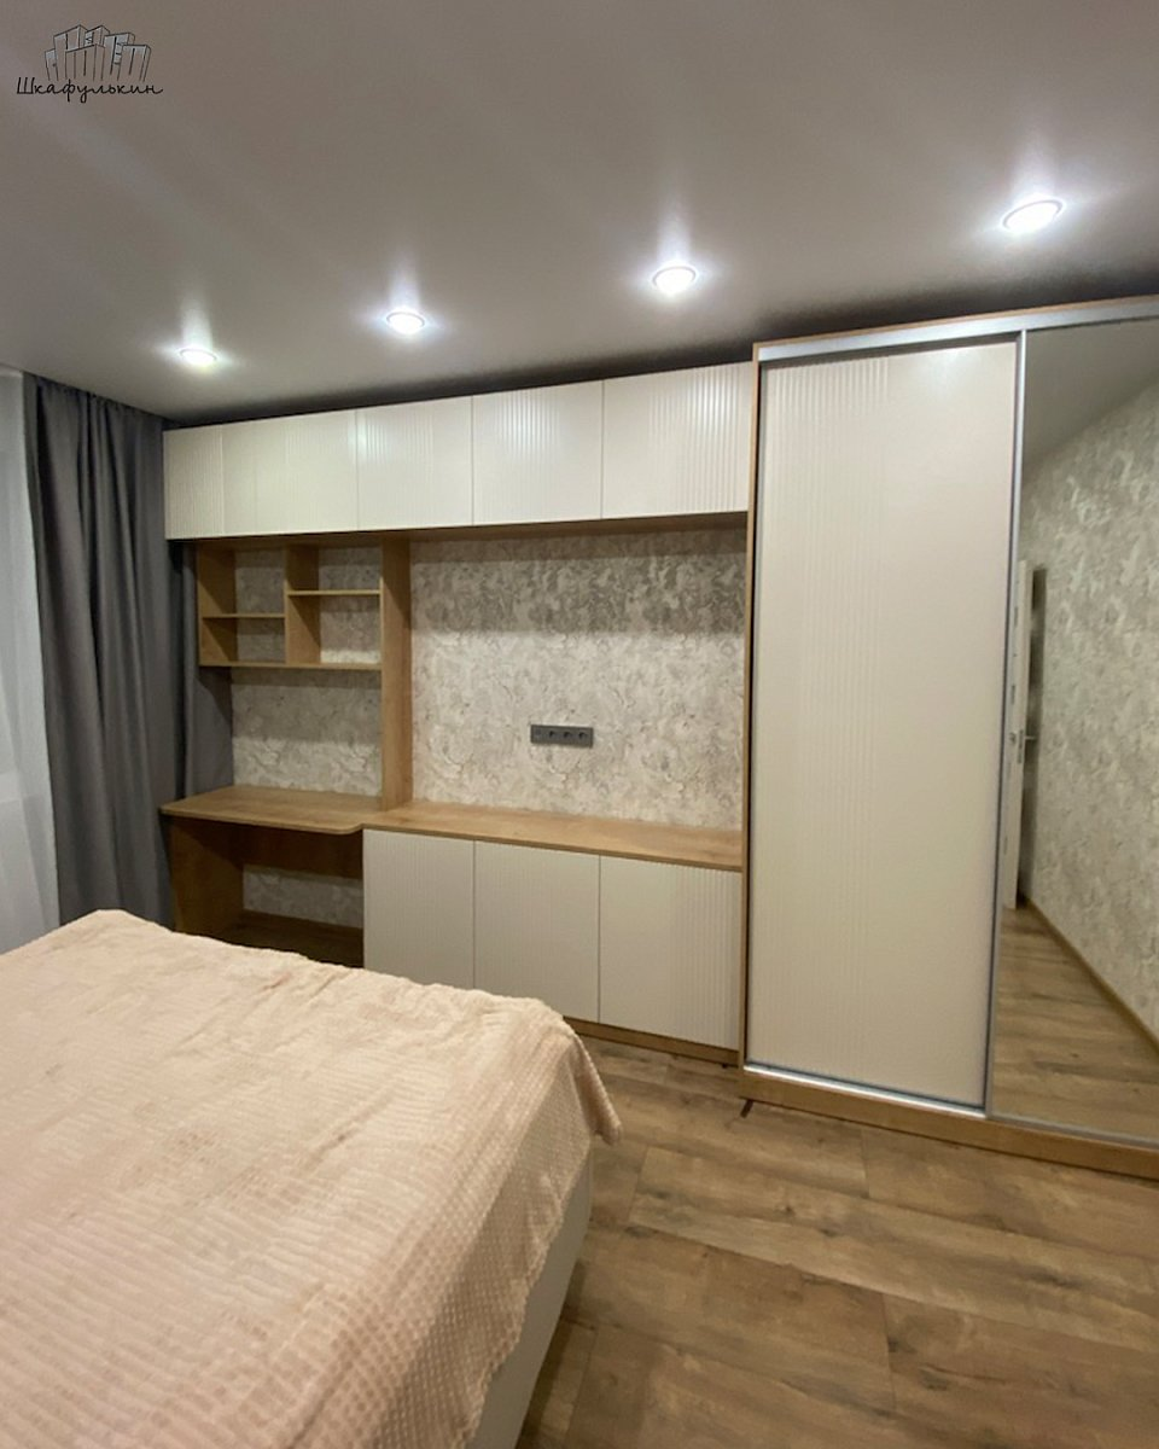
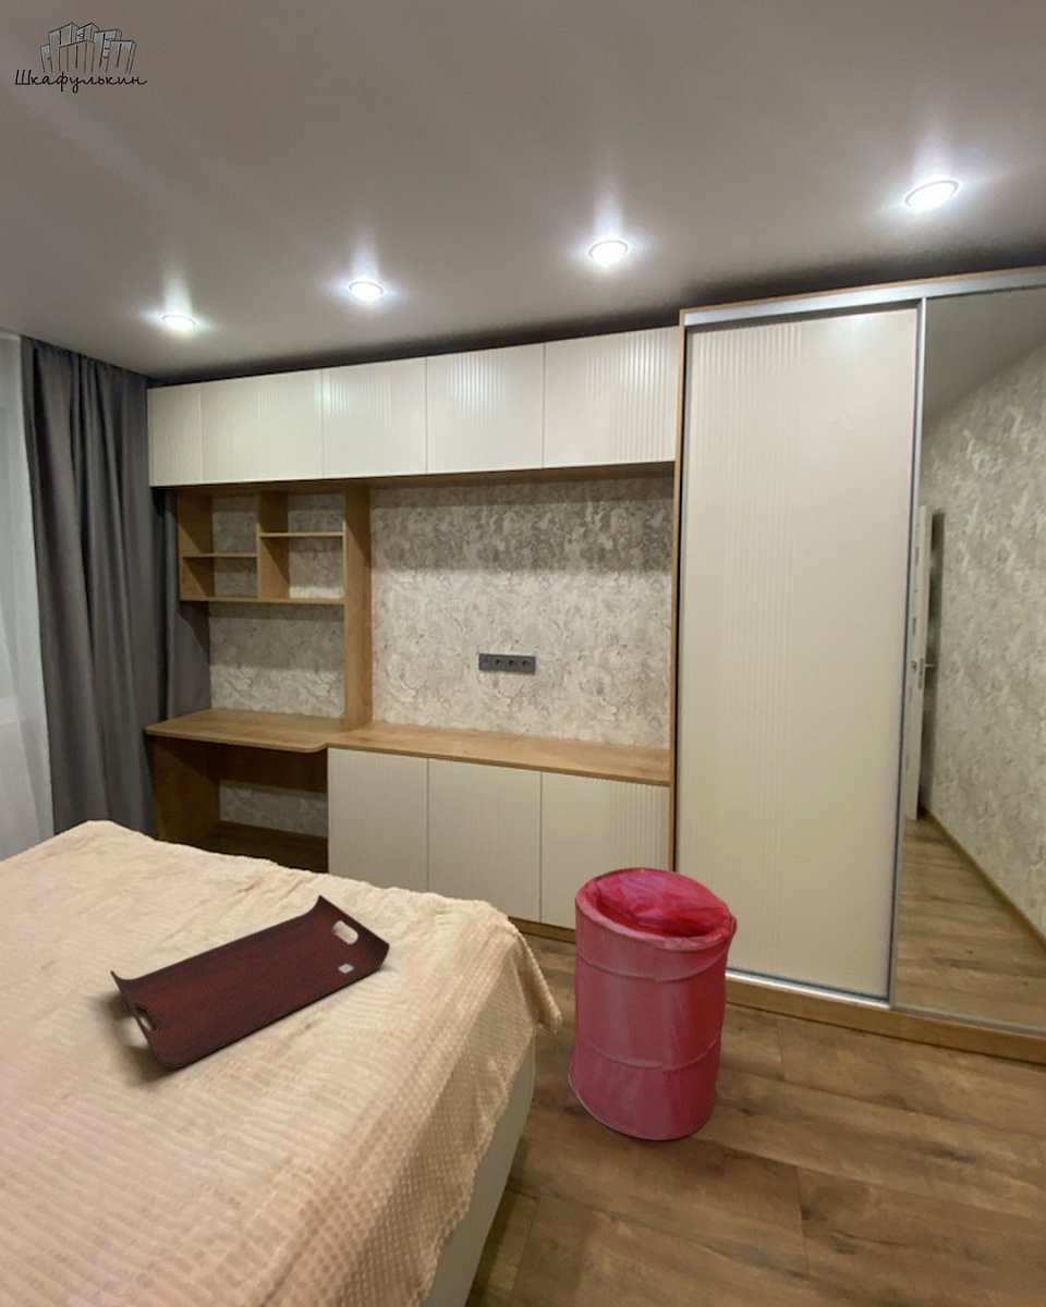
+ laundry hamper [567,866,739,1141]
+ serving tray [109,893,391,1068]
